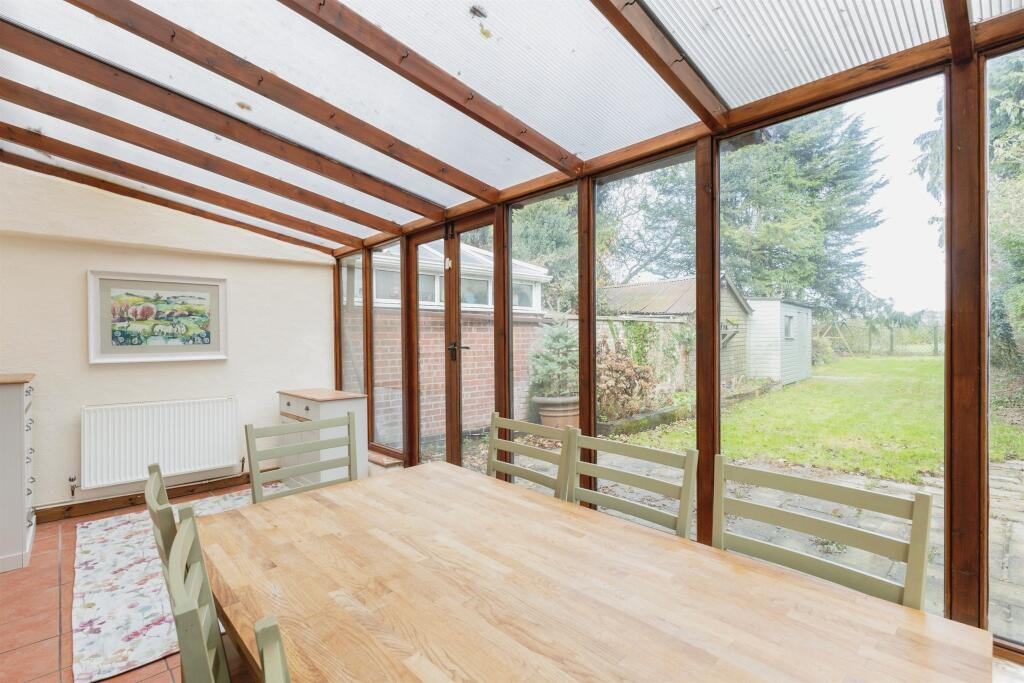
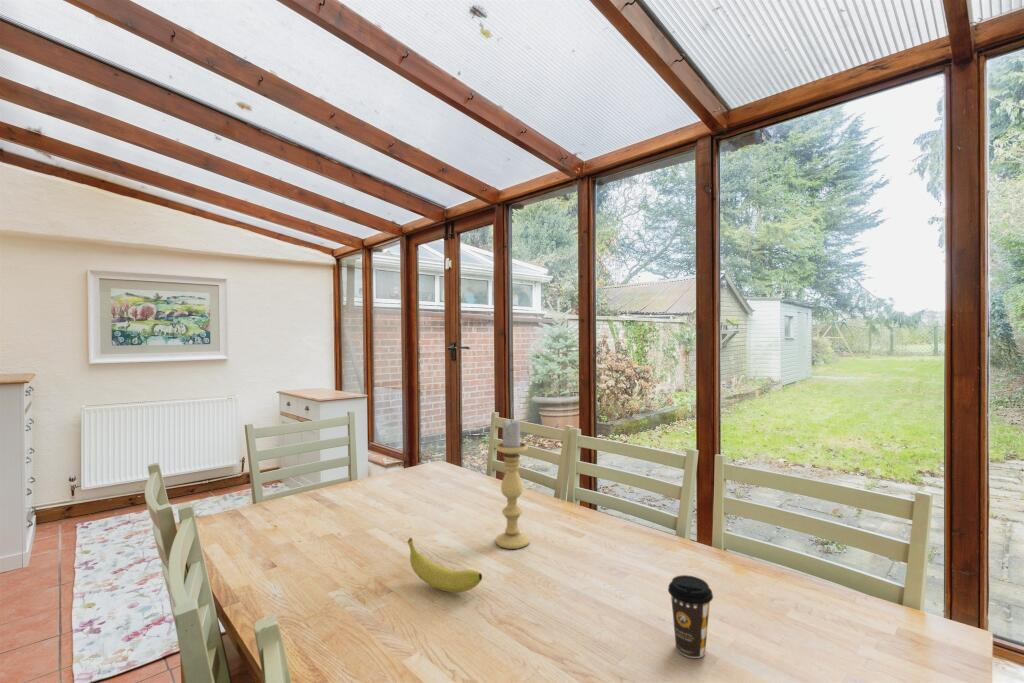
+ coffee cup [667,574,714,659]
+ candle holder [495,417,530,550]
+ fruit [406,537,483,593]
